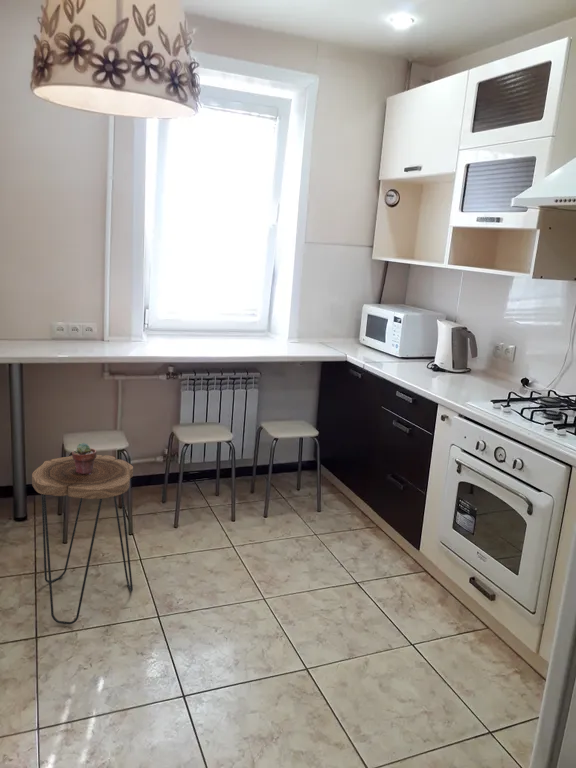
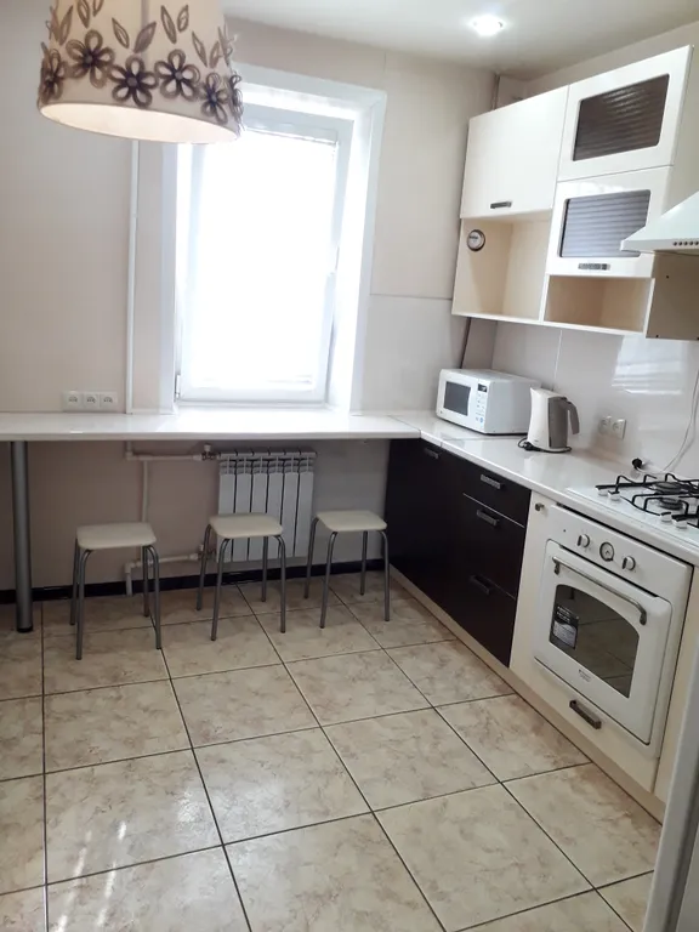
- side table [31,454,134,625]
- potted succulent [71,442,97,474]
